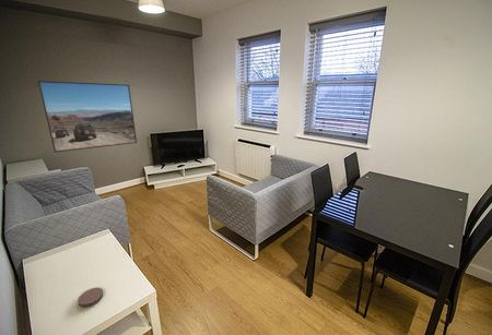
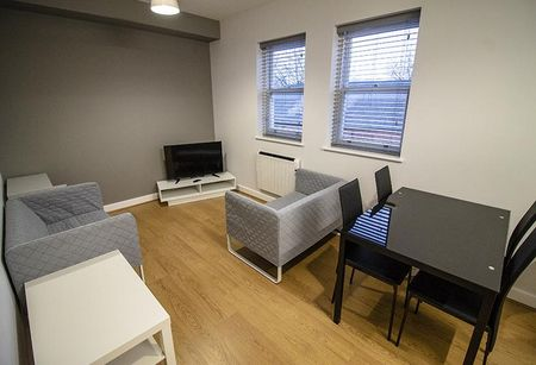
- coaster [77,287,104,308]
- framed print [37,80,138,154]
